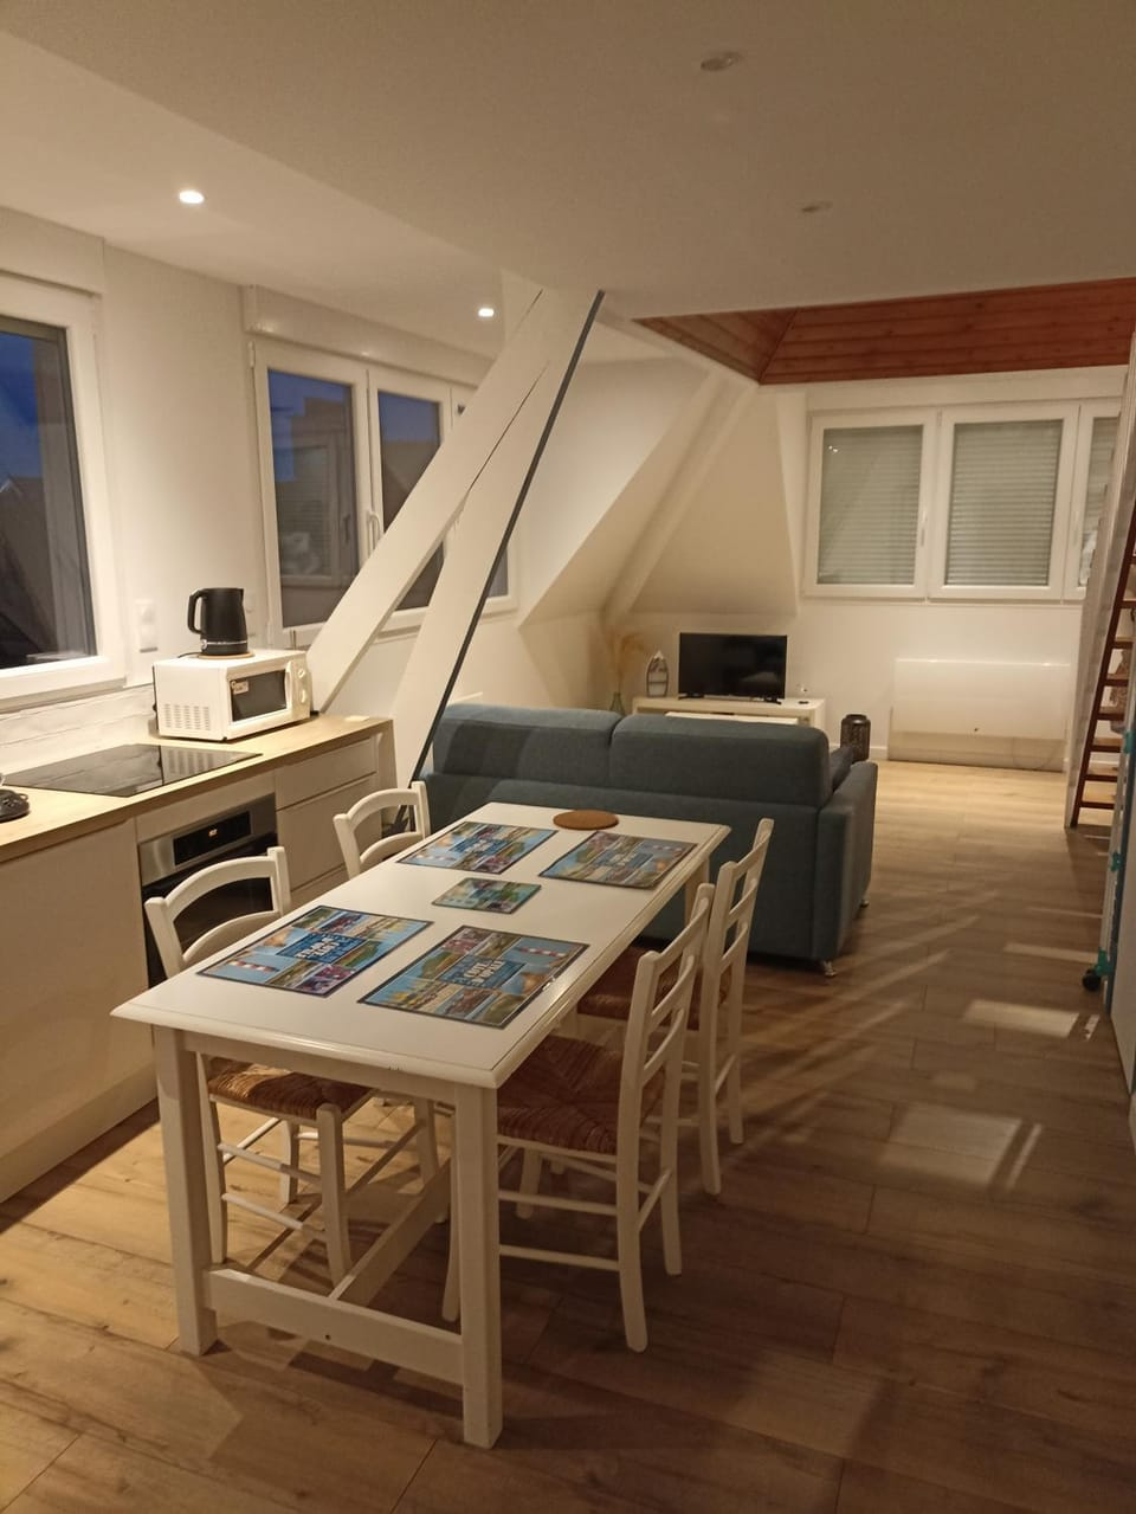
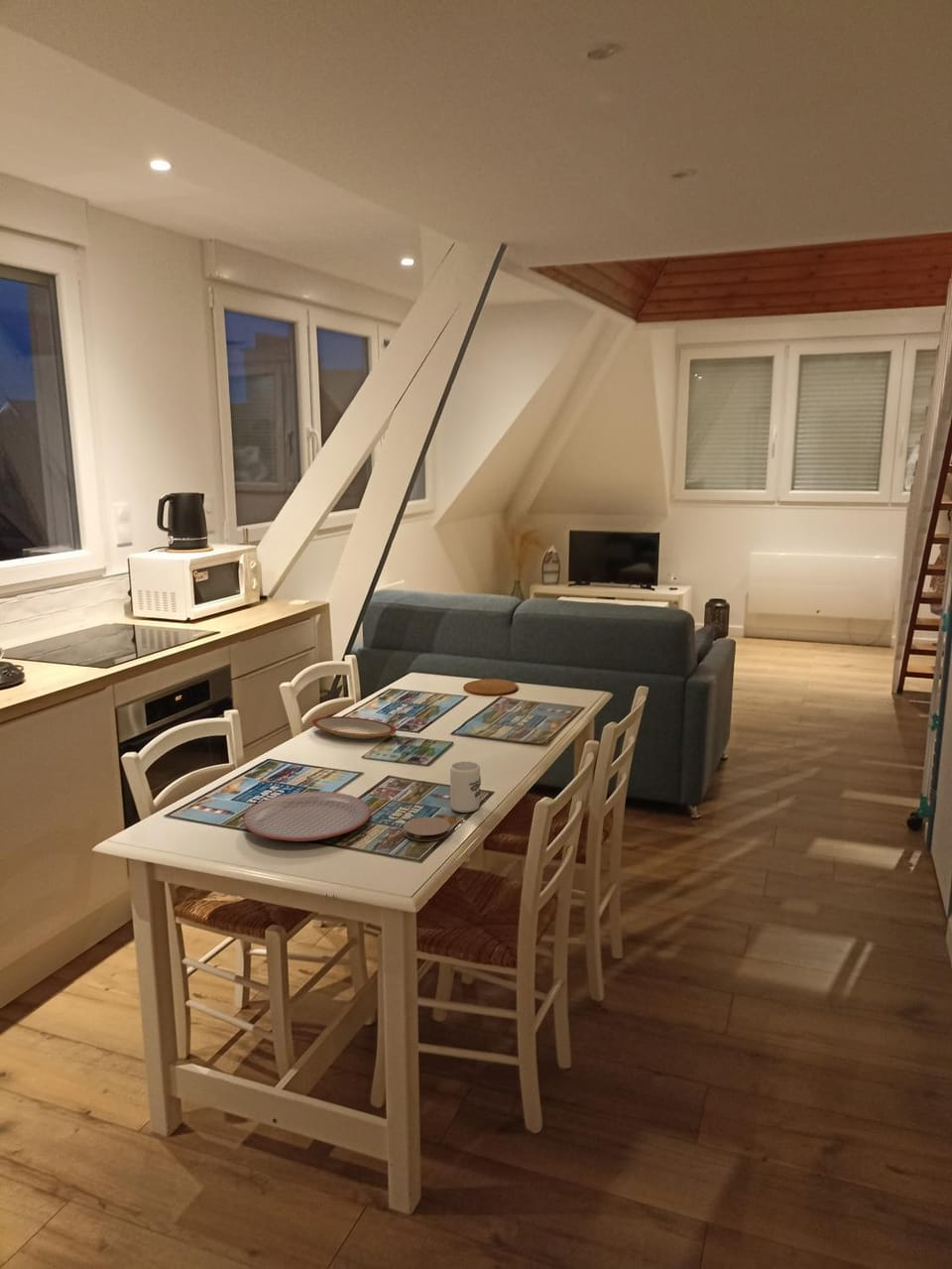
+ cup [449,761,482,814]
+ coaster [403,817,451,842]
+ plate [242,791,372,842]
+ plate [310,715,397,740]
